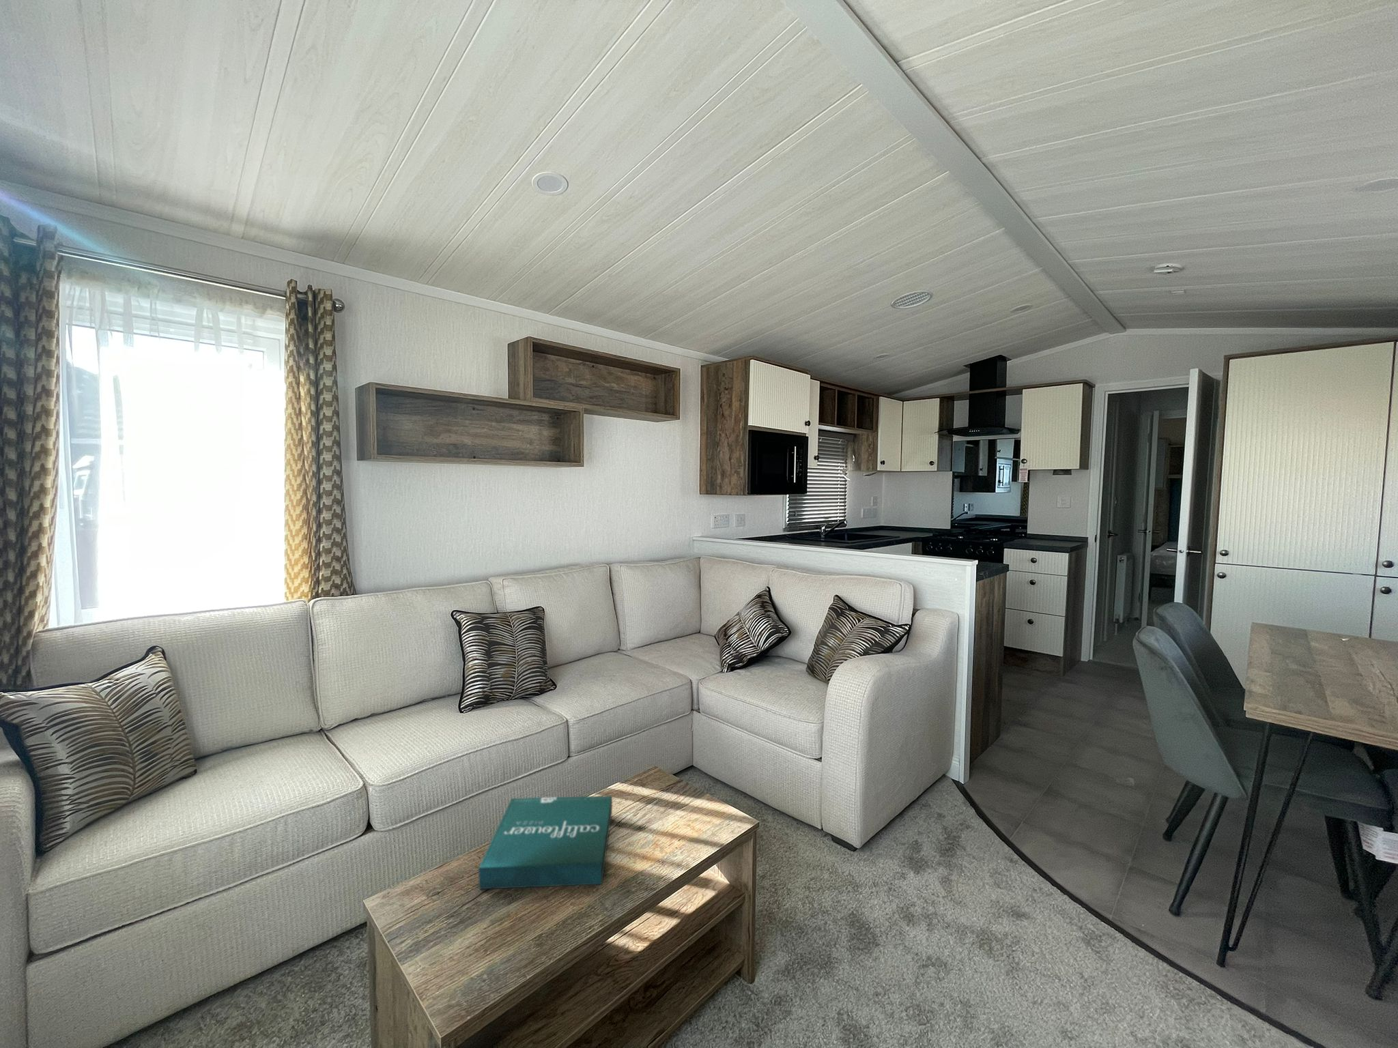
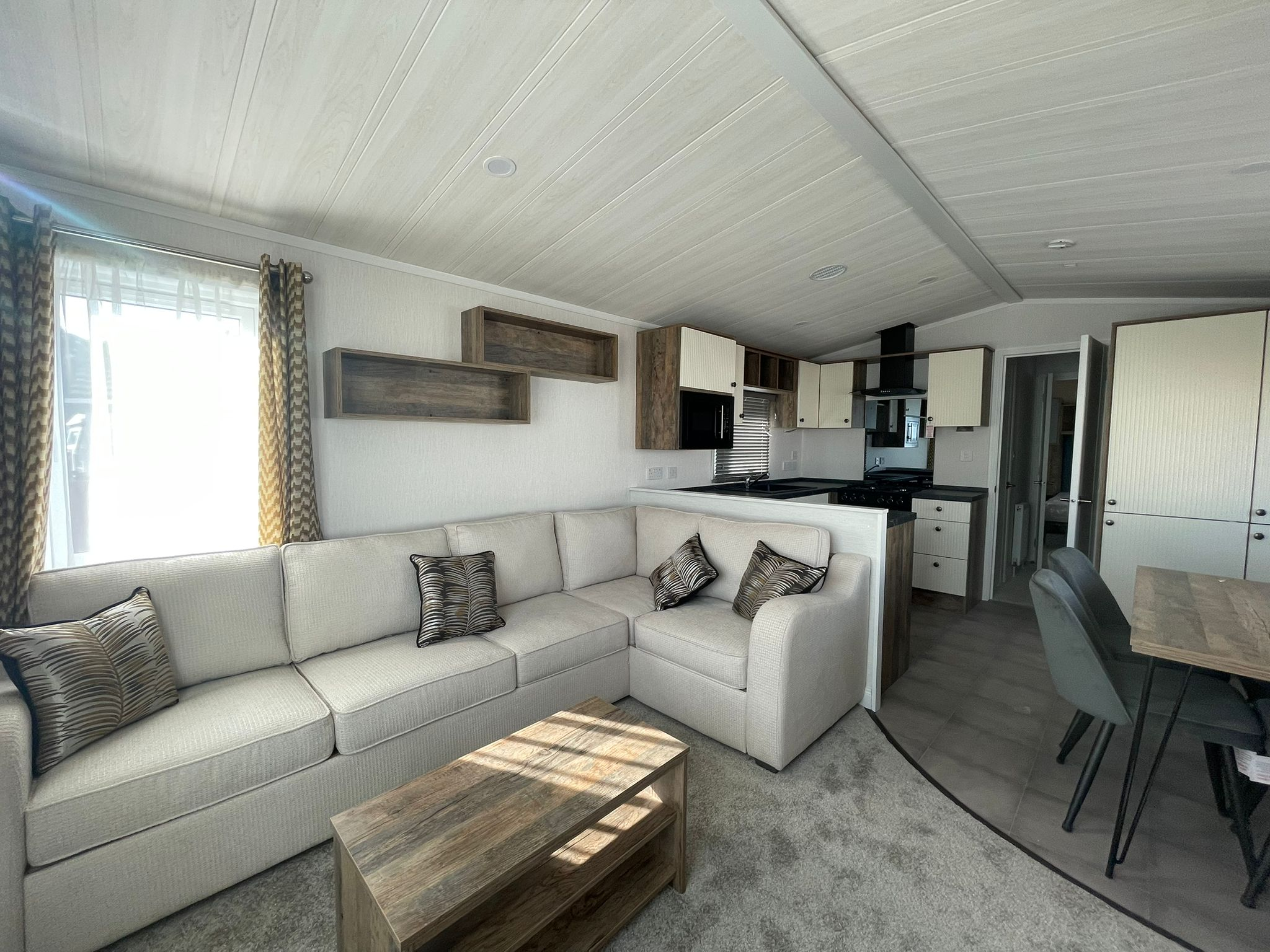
- pizza box [478,795,613,889]
